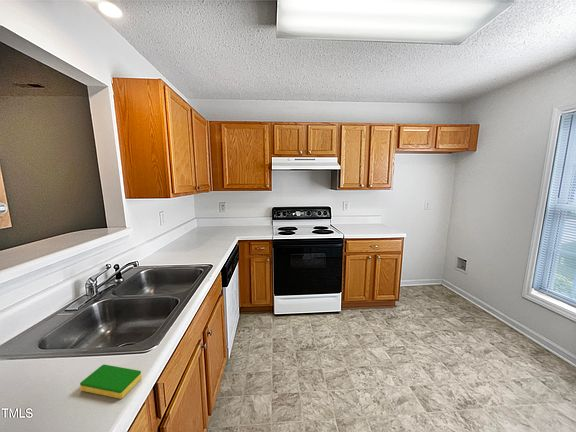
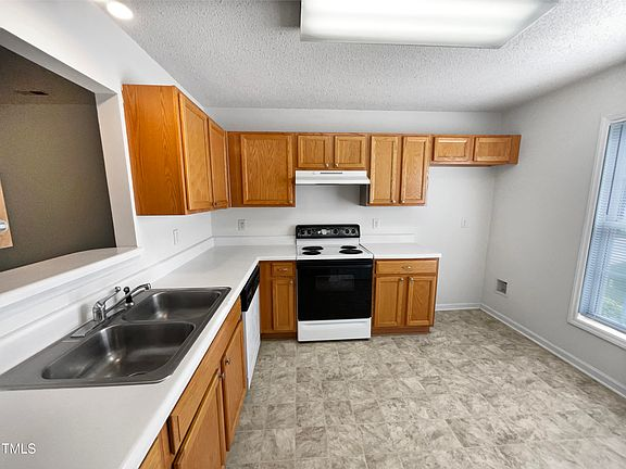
- dish sponge [79,363,142,400]
